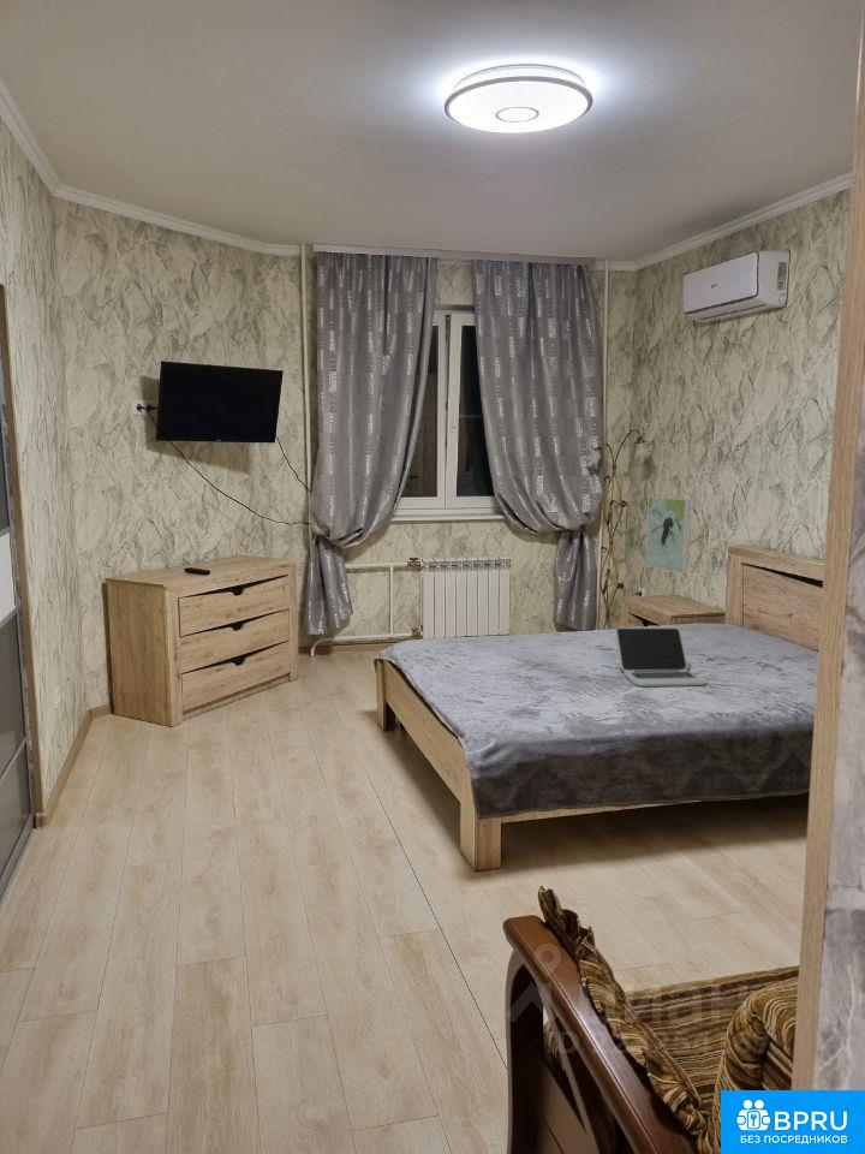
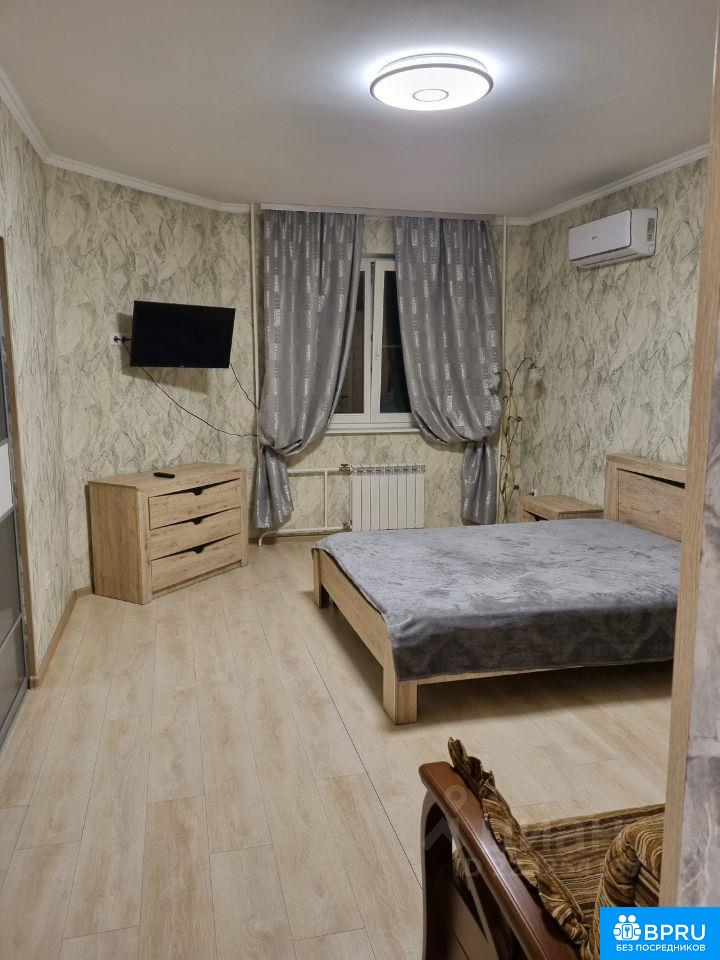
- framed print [645,495,691,575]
- laptop [614,625,708,688]
